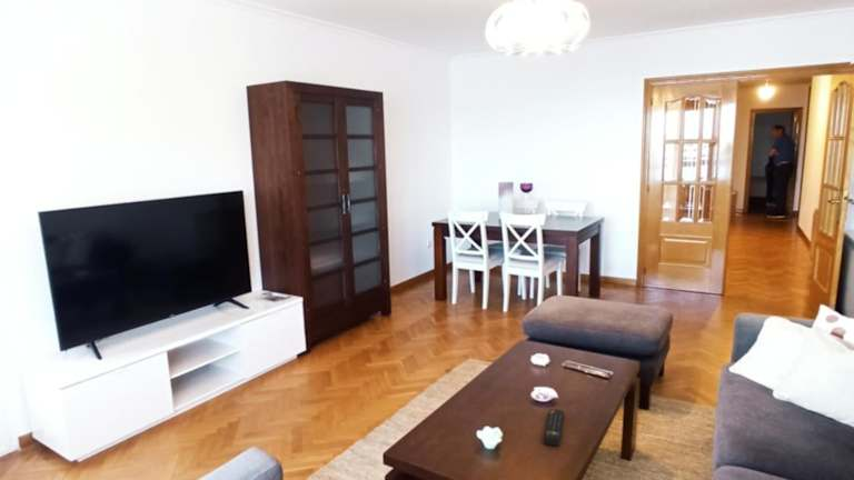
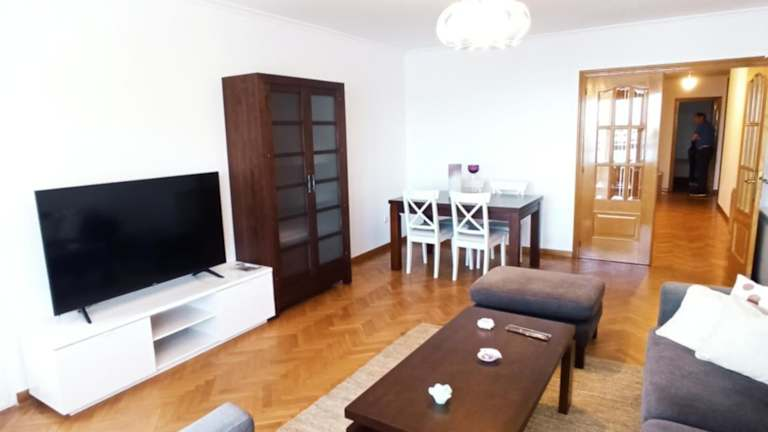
- remote control [543,408,565,447]
